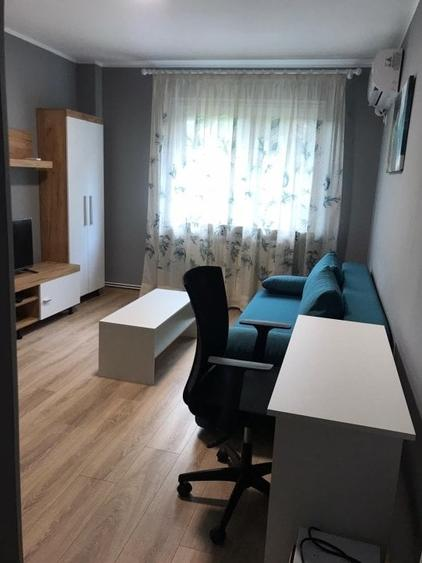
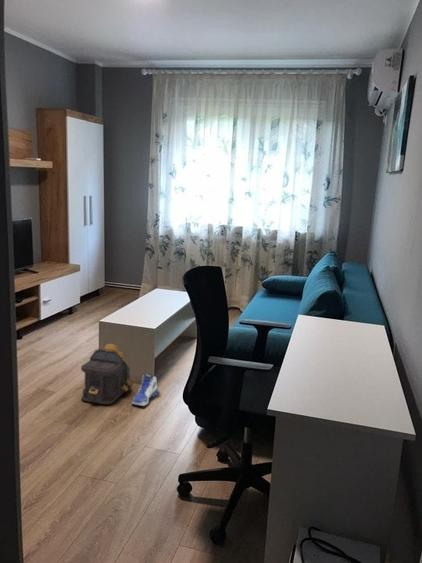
+ sneaker [131,372,159,407]
+ backpack [80,343,132,405]
